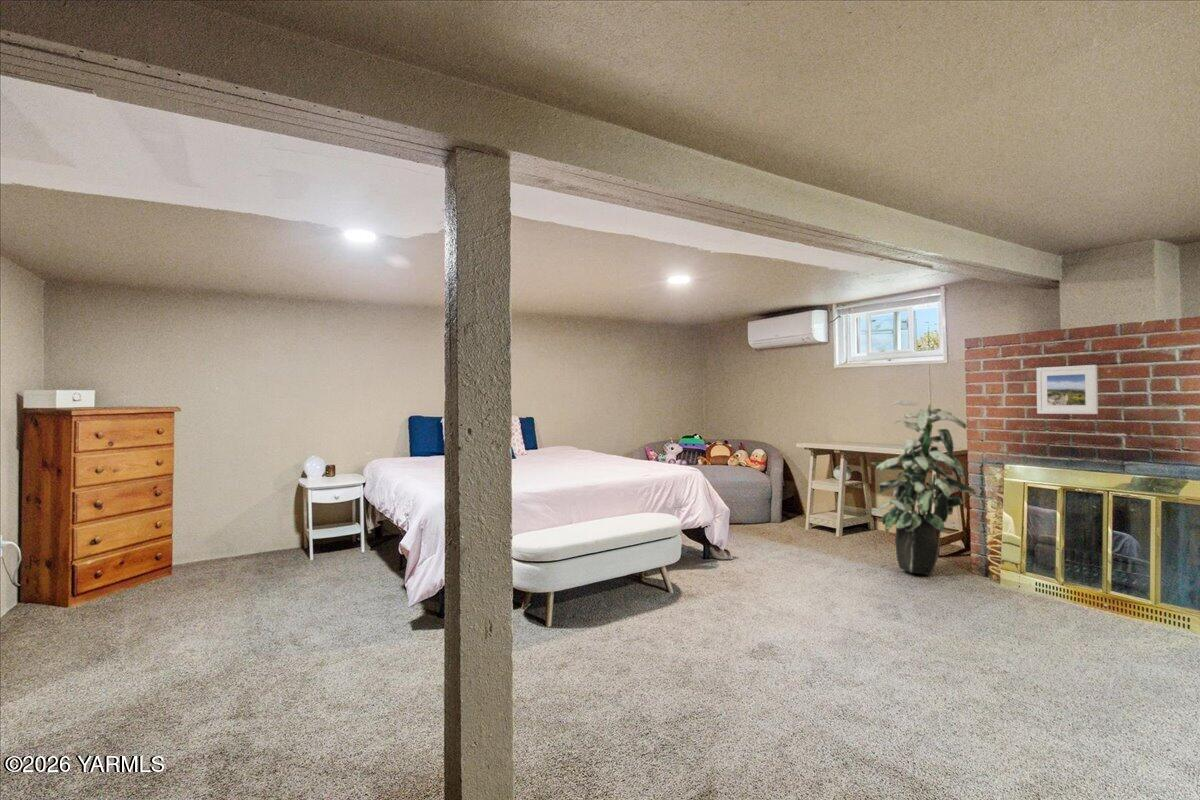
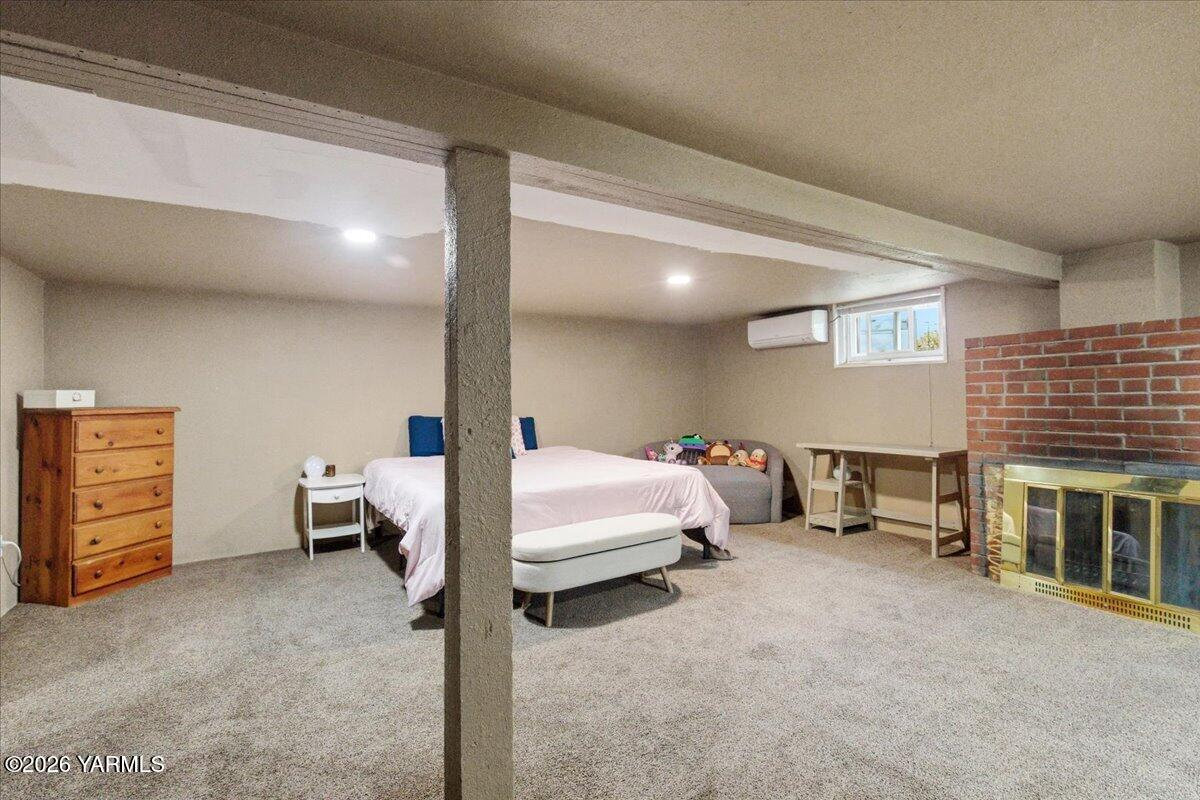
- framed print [1035,364,1099,415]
- indoor plant [870,399,977,576]
